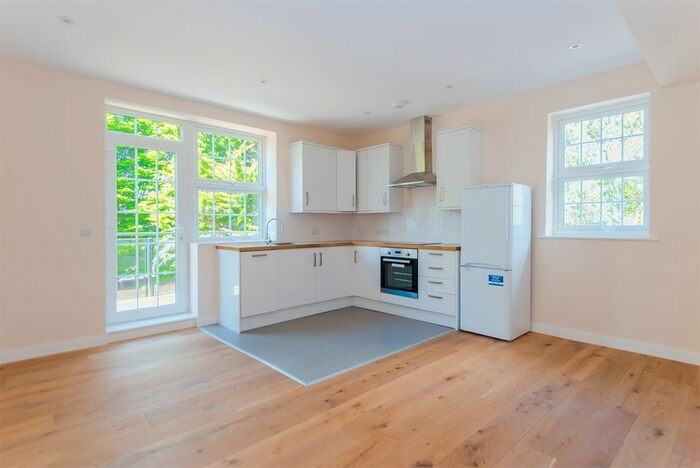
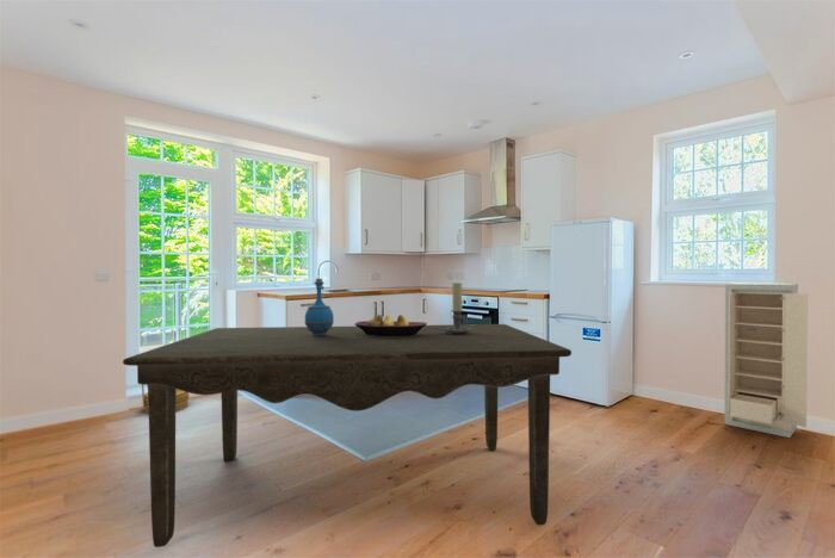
+ basket [141,384,190,414]
+ bottle [303,278,335,336]
+ dining table [122,323,573,548]
+ storage cabinet [724,283,809,439]
+ candle holder [439,281,471,335]
+ fruit bowl [353,314,428,336]
